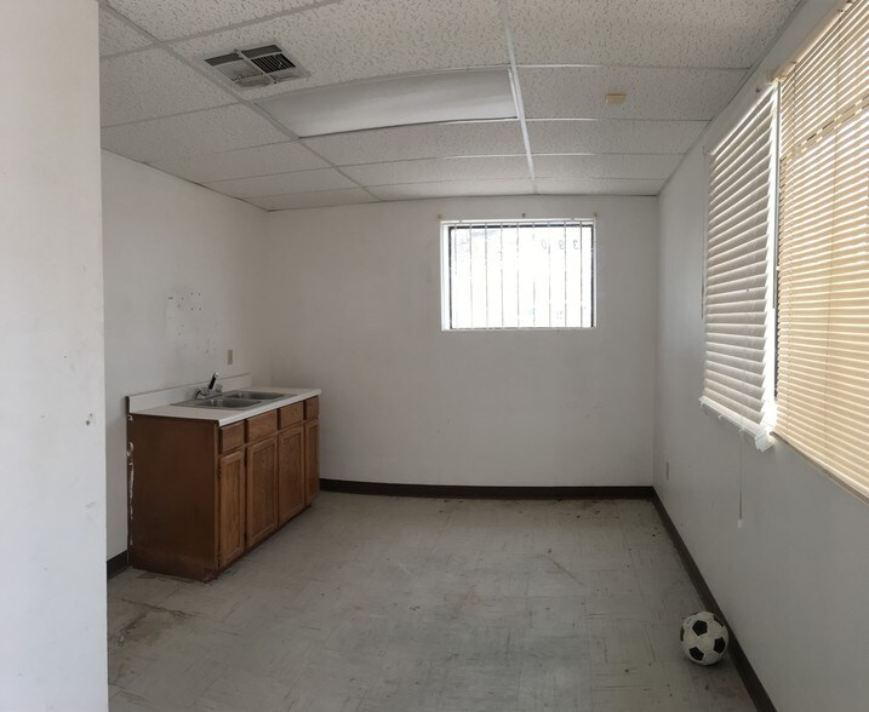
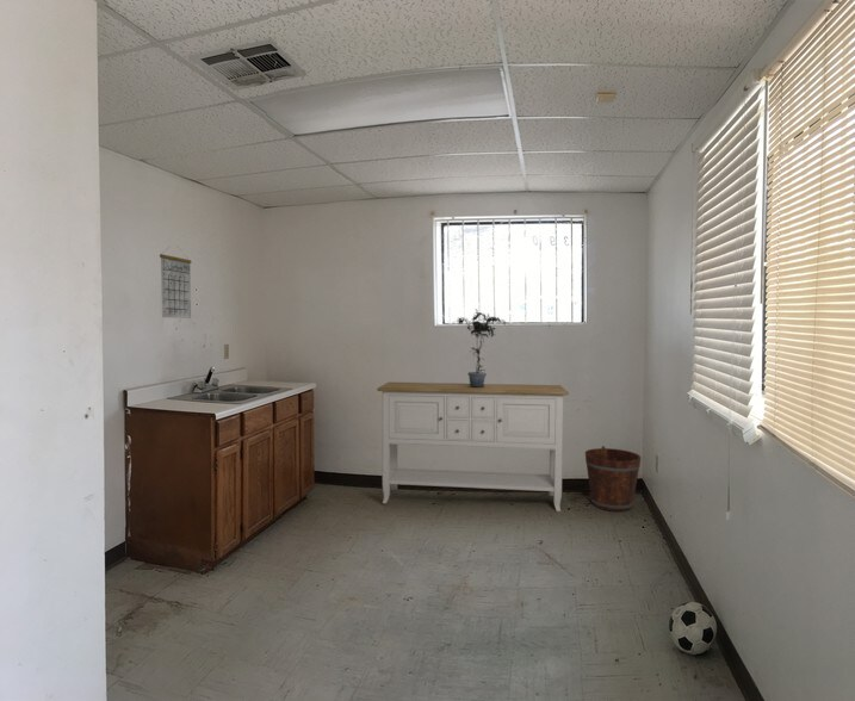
+ sideboard [376,381,570,513]
+ potted plant [453,308,507,387]
+ calendar [159,246,192,320]
+ bucket [584,445,643,513]
